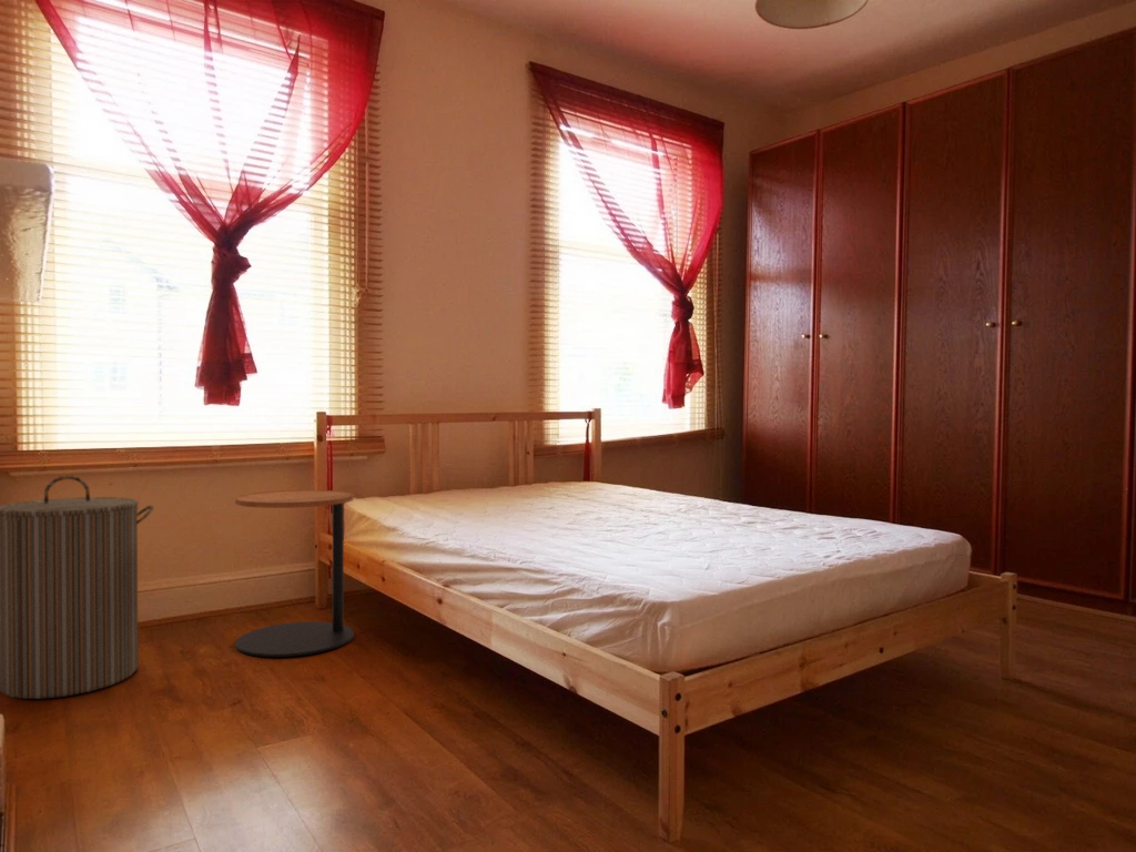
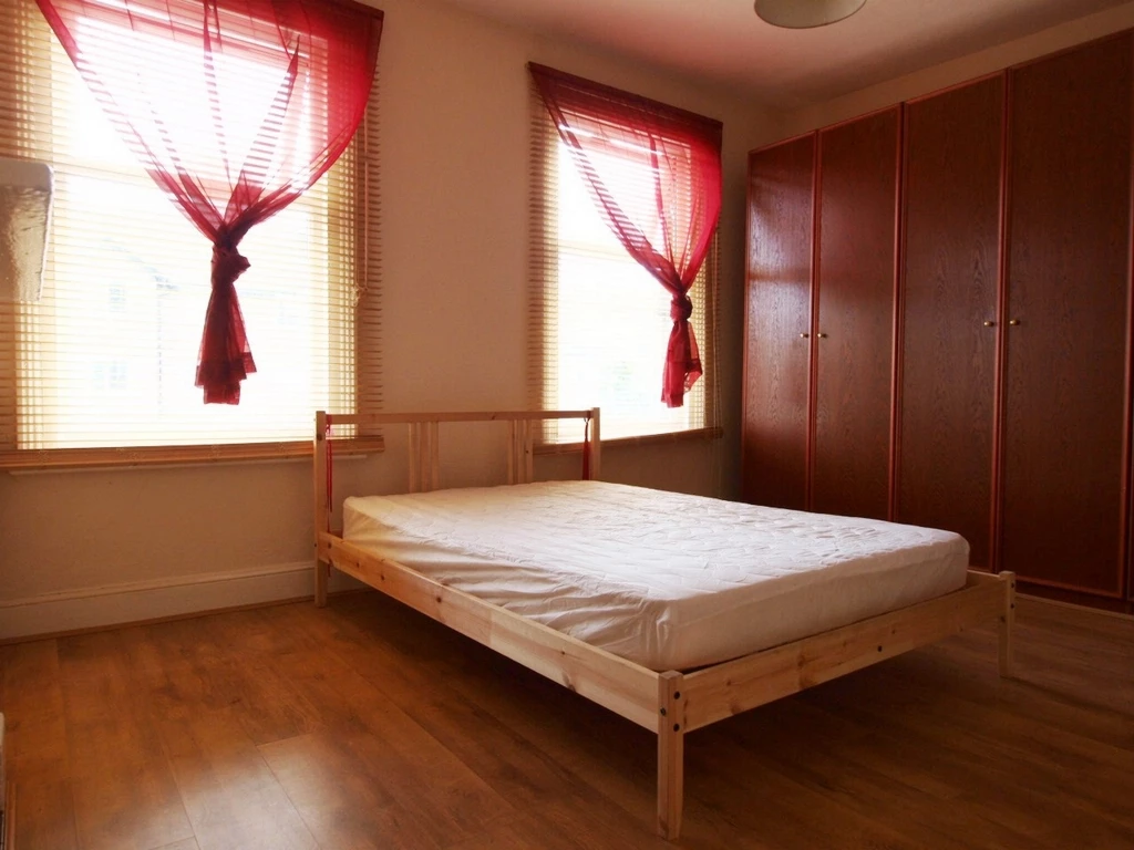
- laundry hamper [0,475,154,700]
- side table [234,489,355,658]
